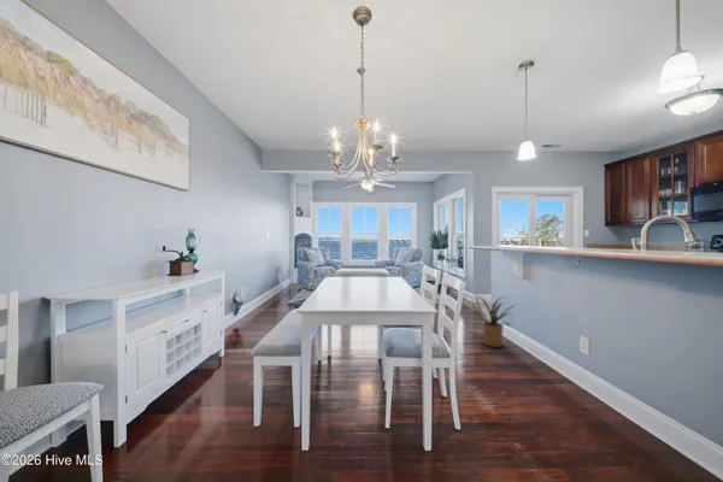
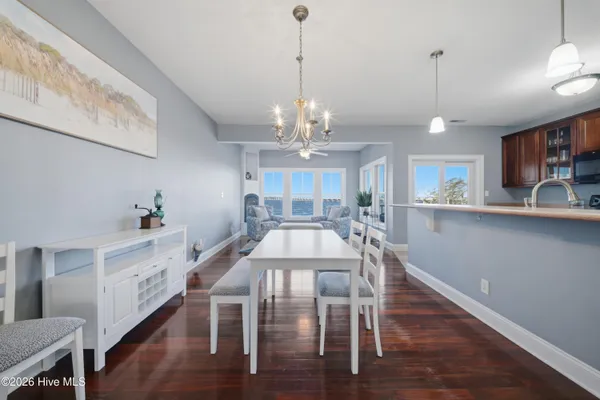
- house plant [474,295,519,348]
